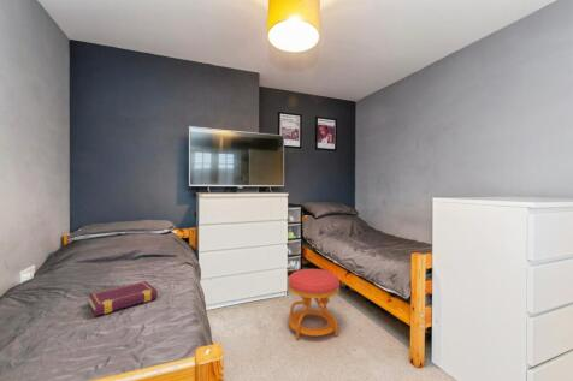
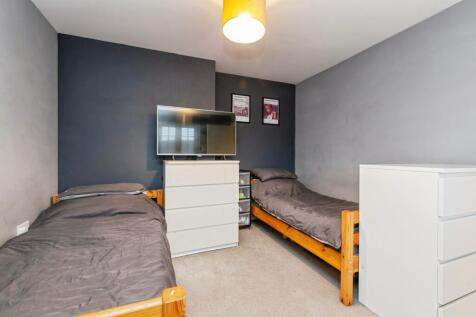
- book [87,280,159,317]
- stool [286,268,341,340]
